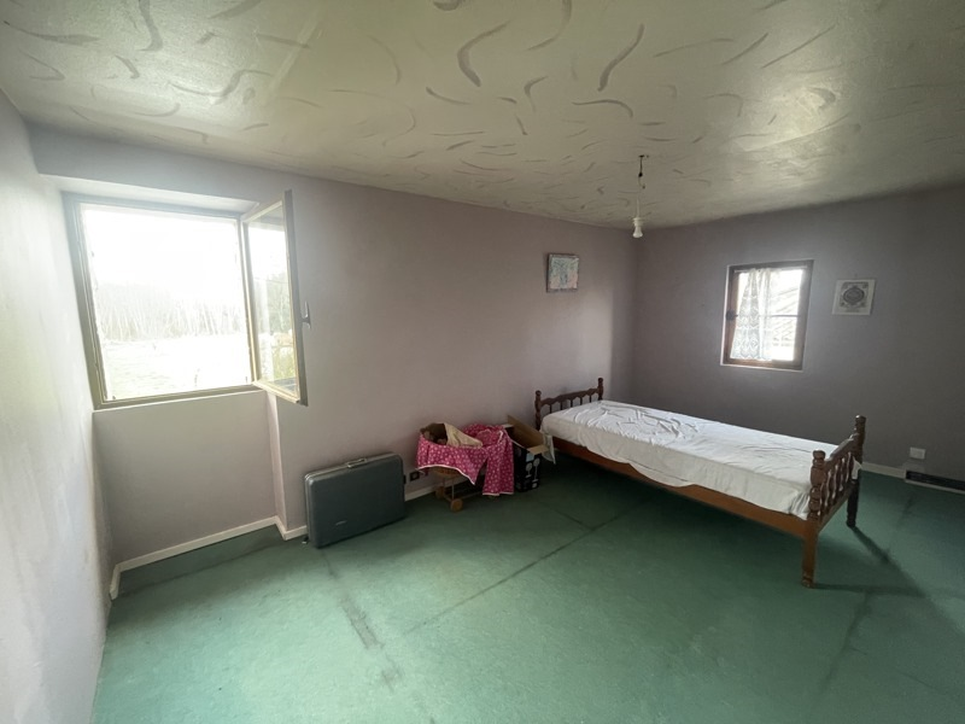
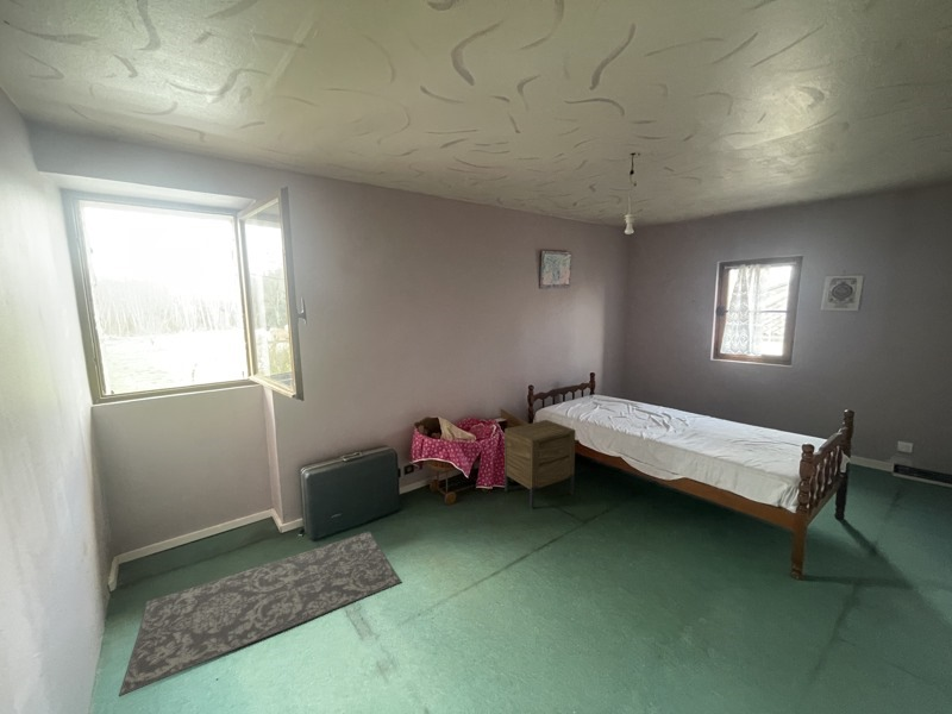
+ nightstand [503,419,577,511]
+ rug [118,531,402,697]
